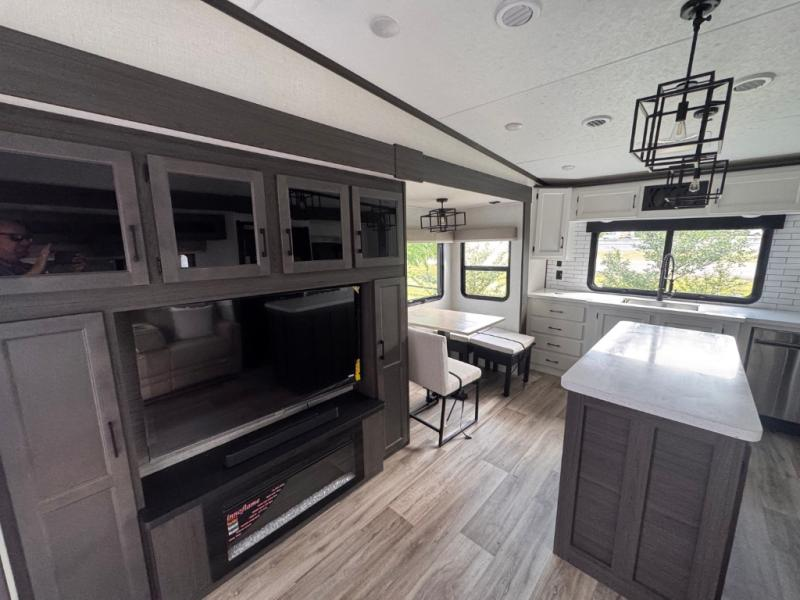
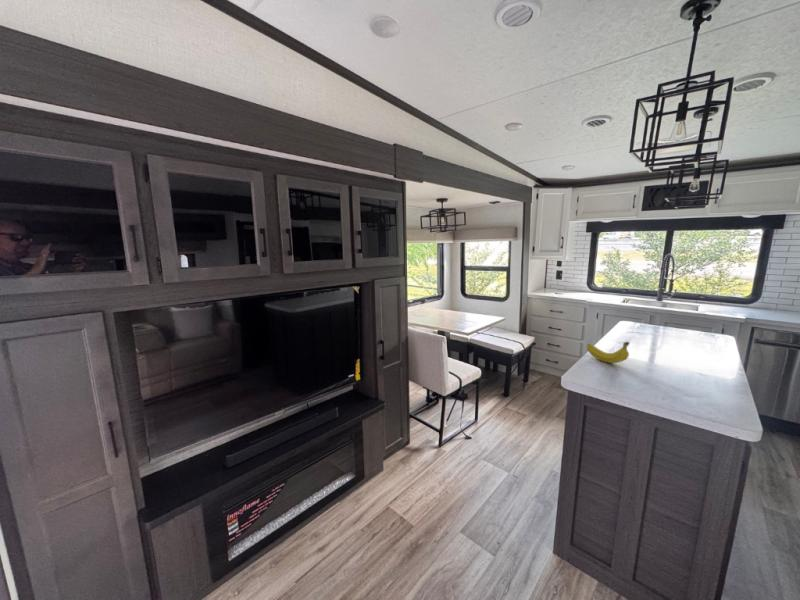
+ fruit [586,341,631,364]
